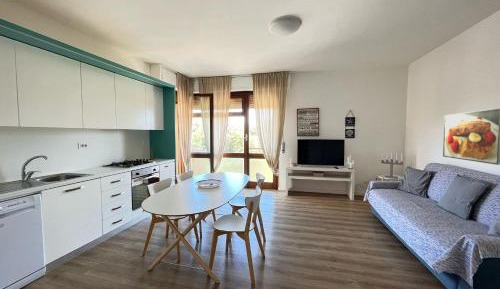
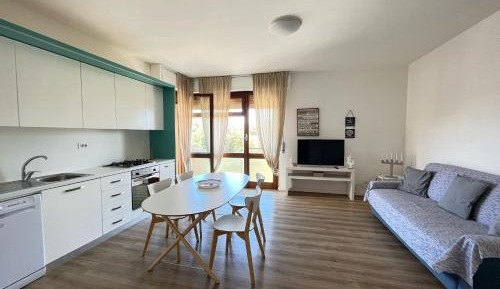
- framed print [442,107,500,166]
